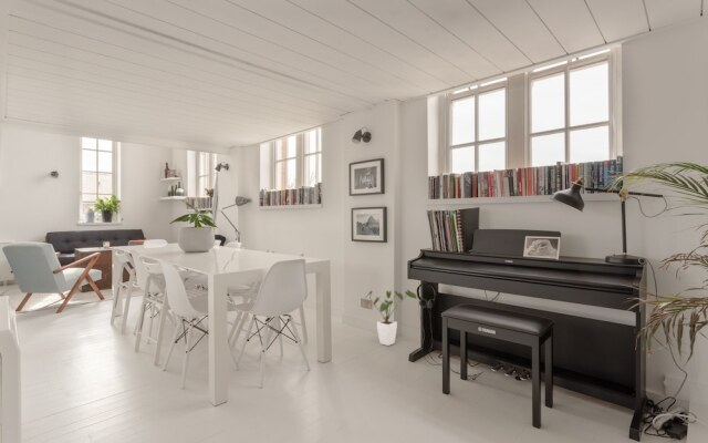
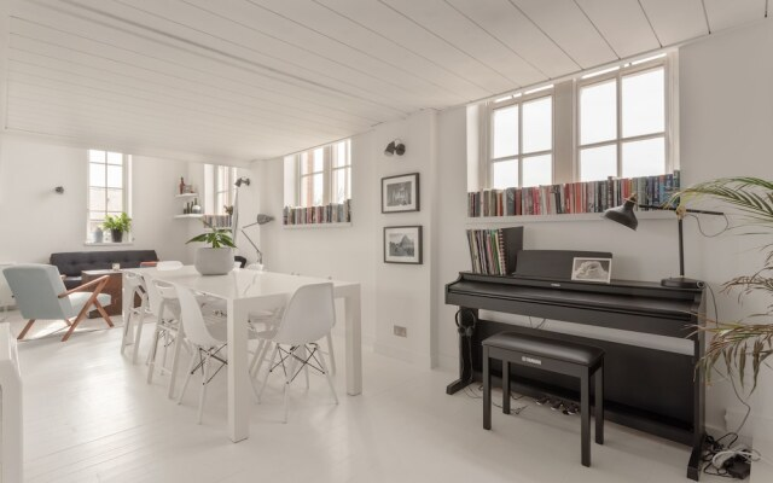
- house plant [364,289,418,347]
